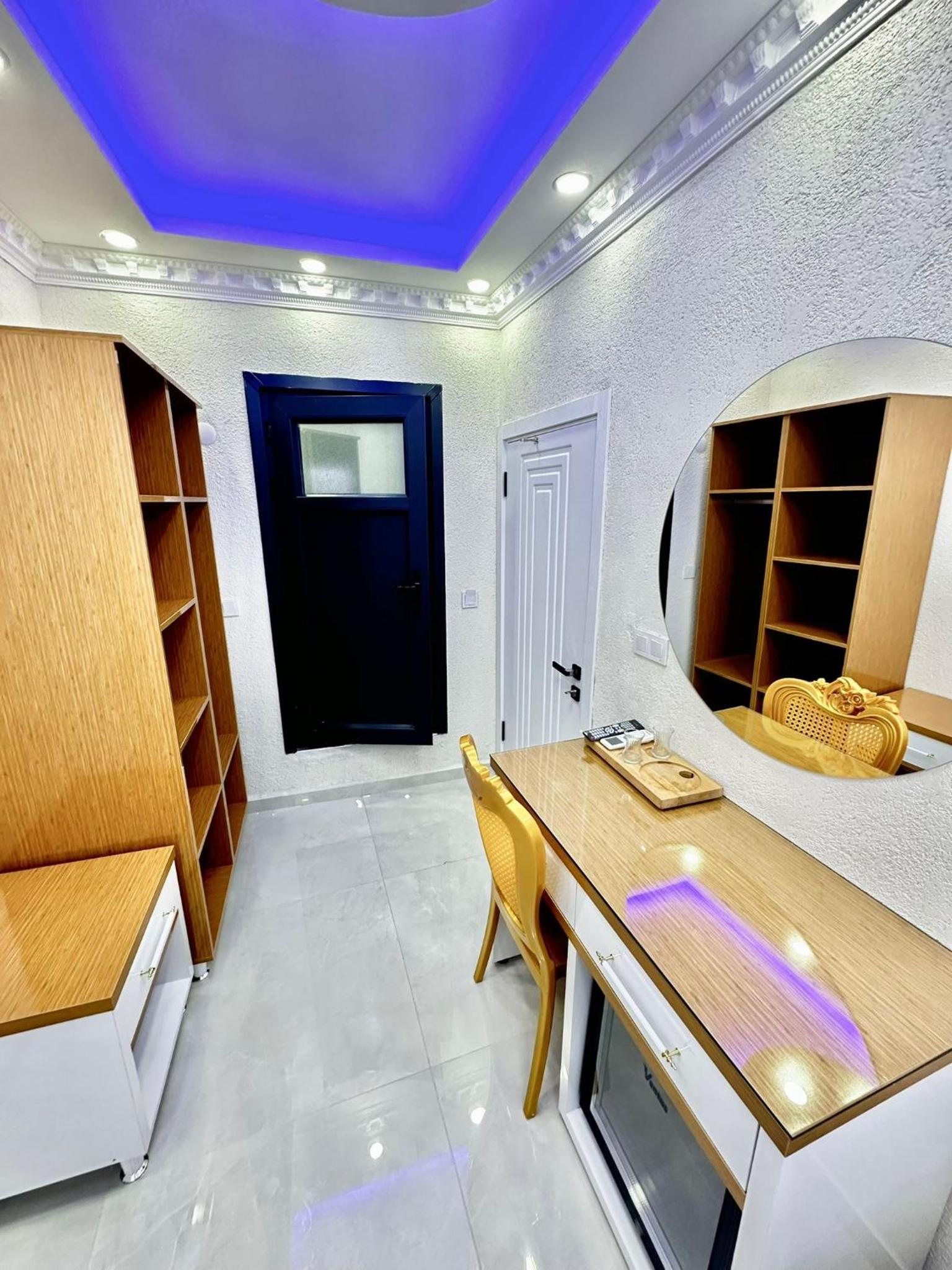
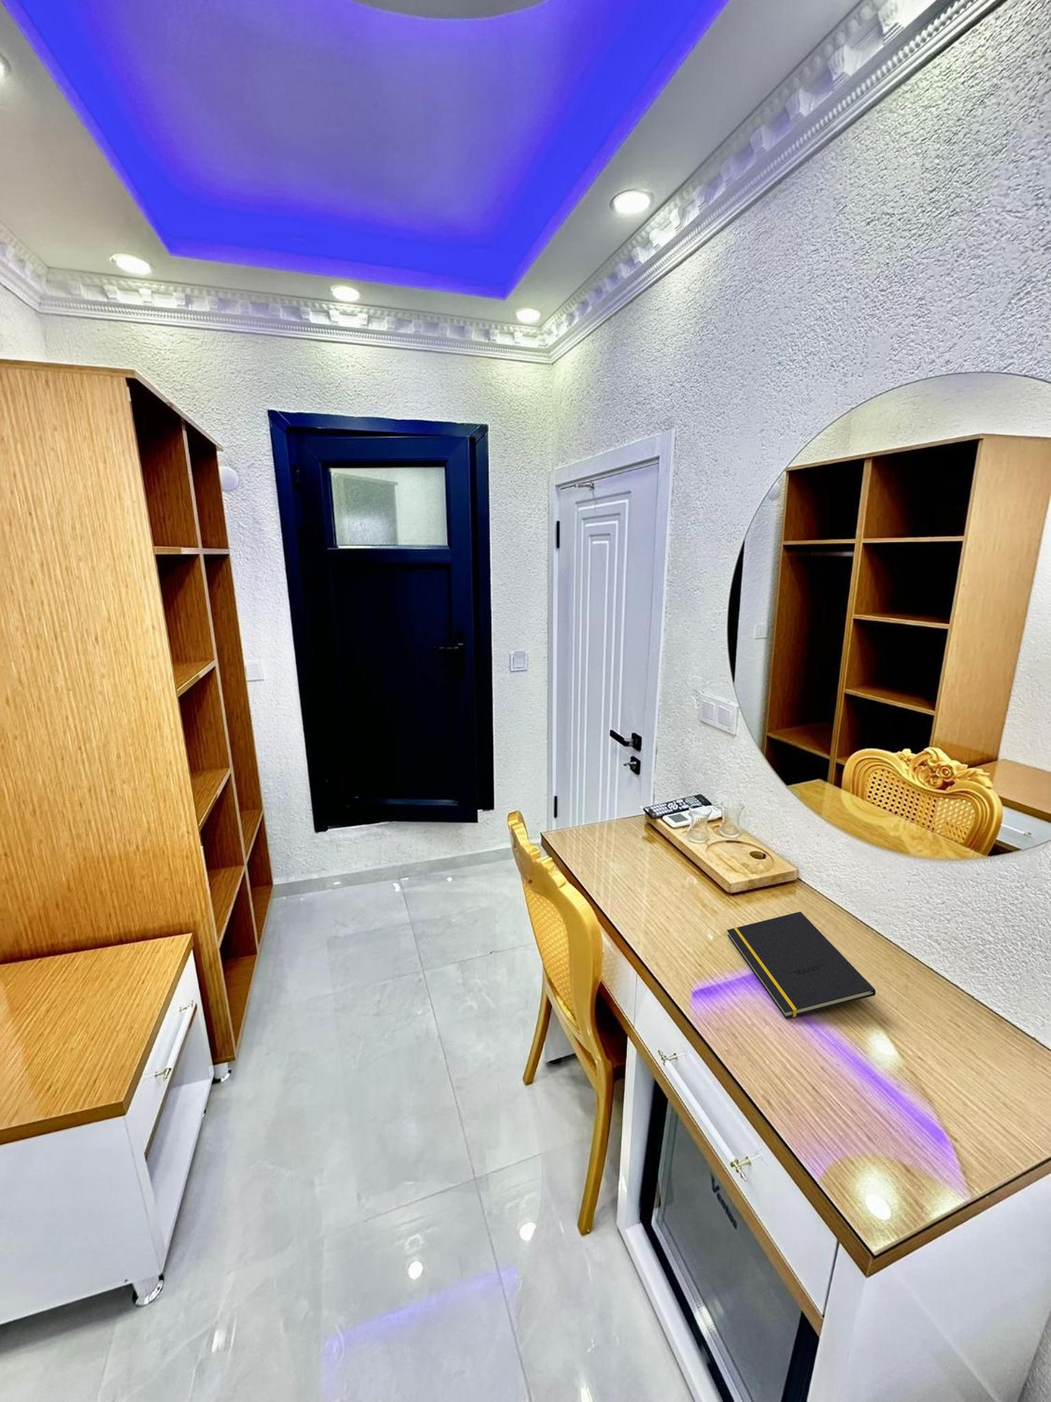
+ notepad [726,911,875,1019]
